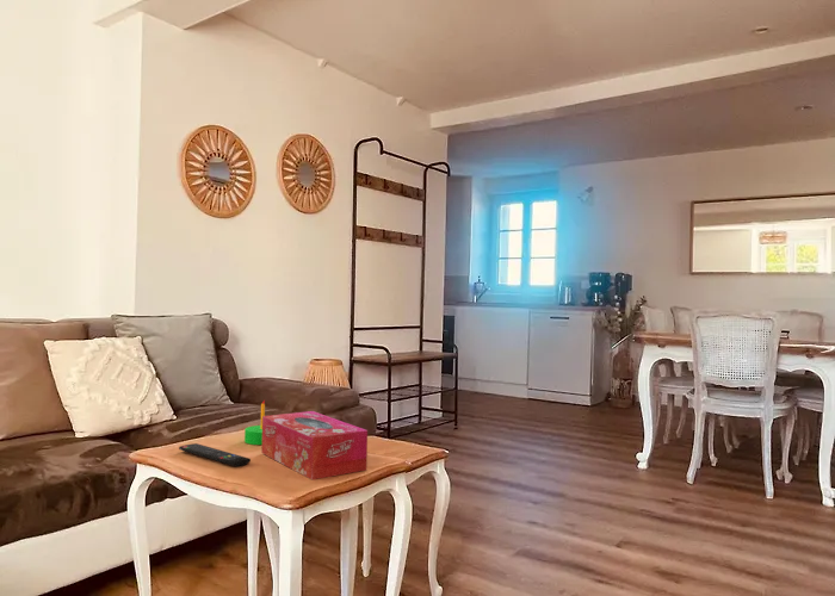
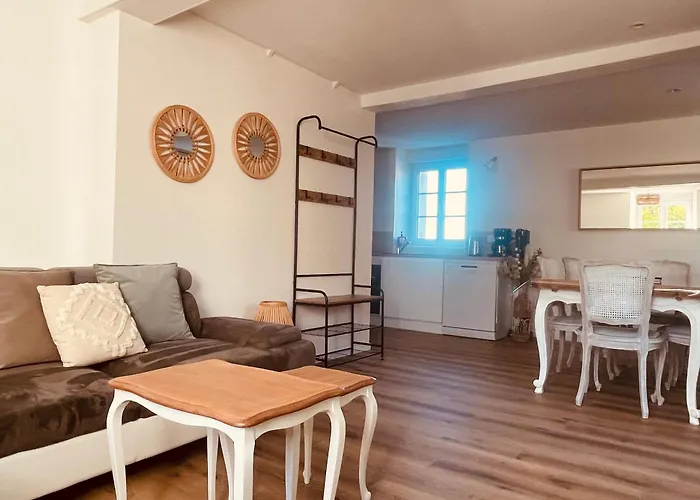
- remote control [178,442,252,468]
- candle [243,399,266,446]
- tissue box [260,410,369,480]
